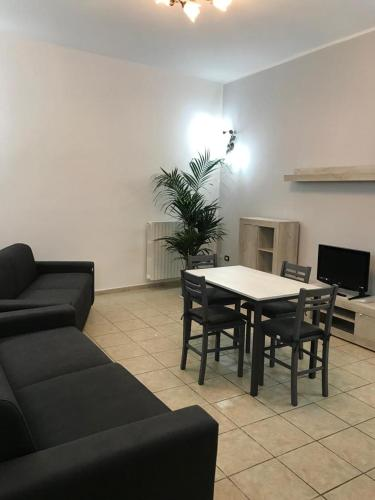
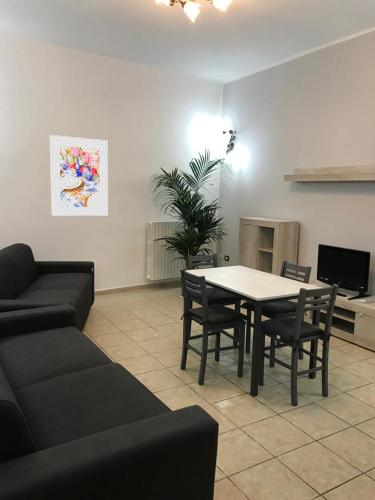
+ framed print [49,134,109,217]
